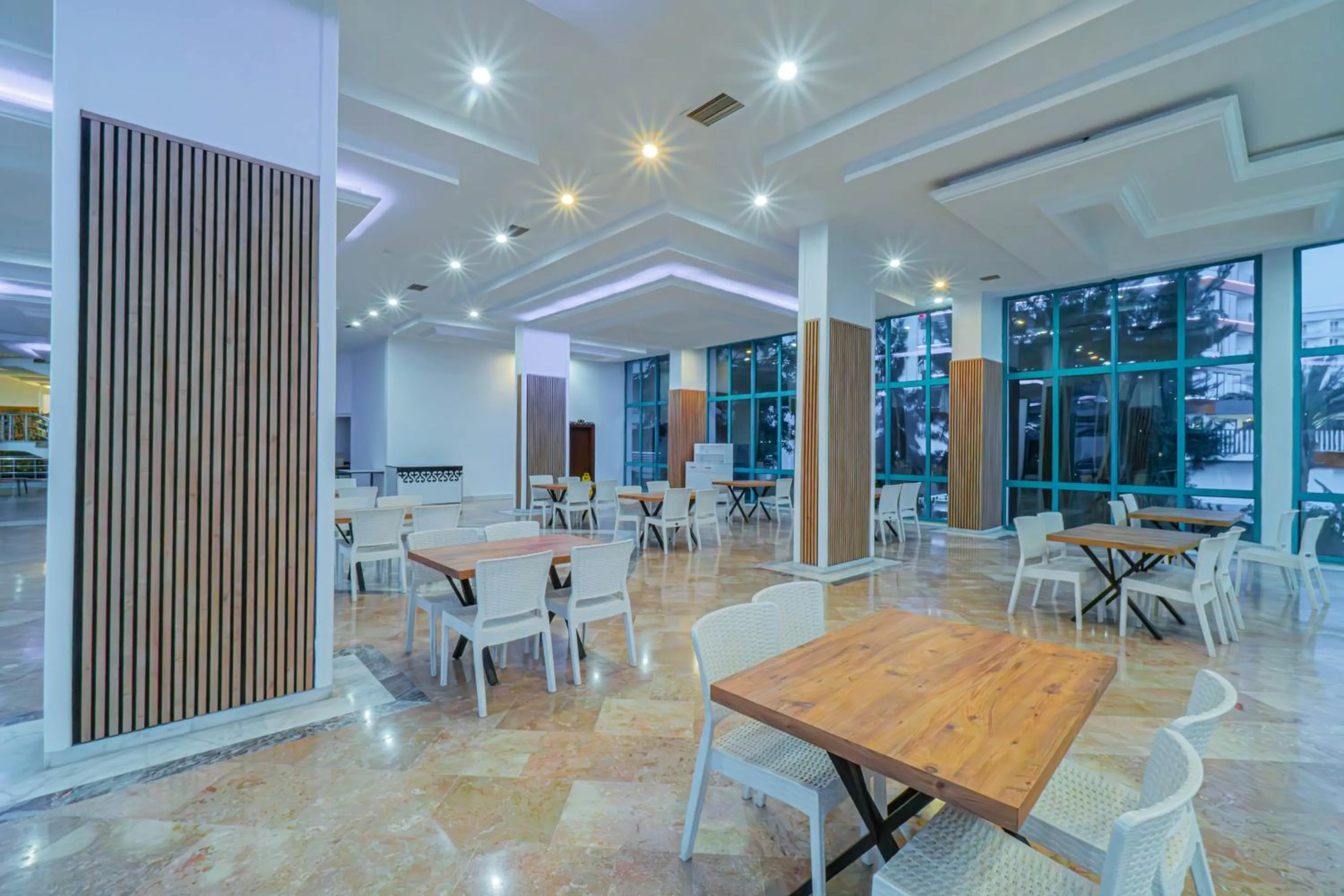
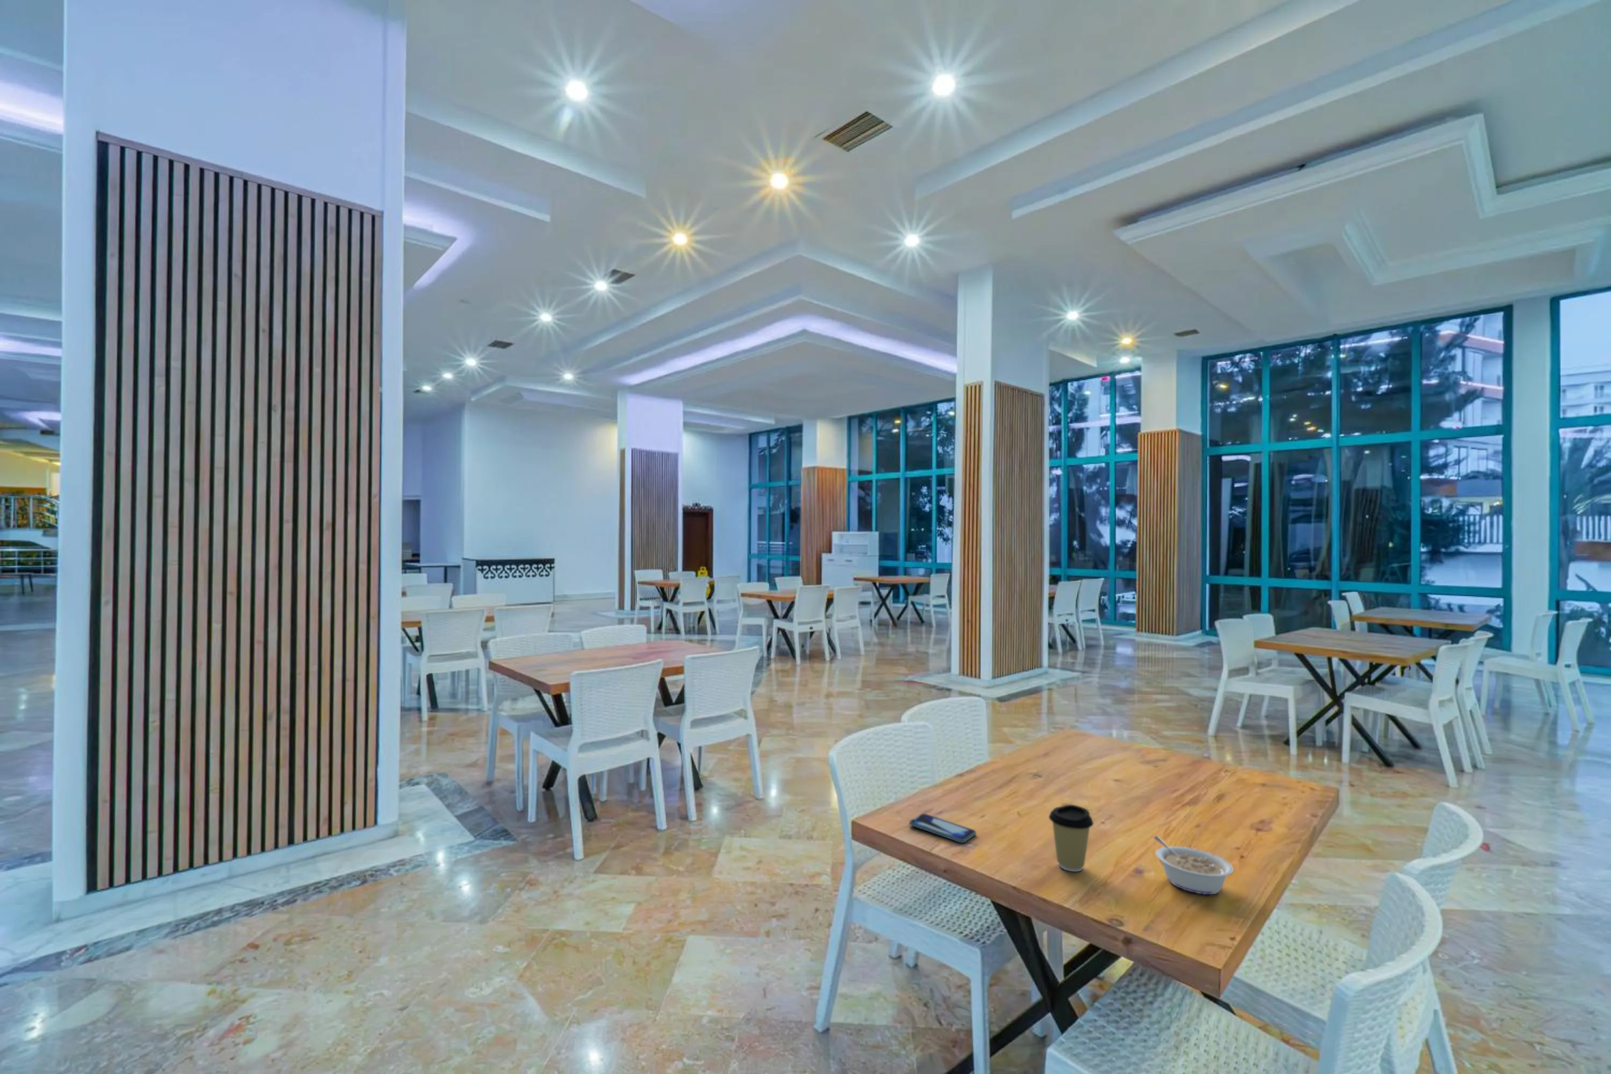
+ legume [1153,835,1235,895]
+ smartphone [909,813,977,844]
+ coffee cup [1048,804,1094,873]
